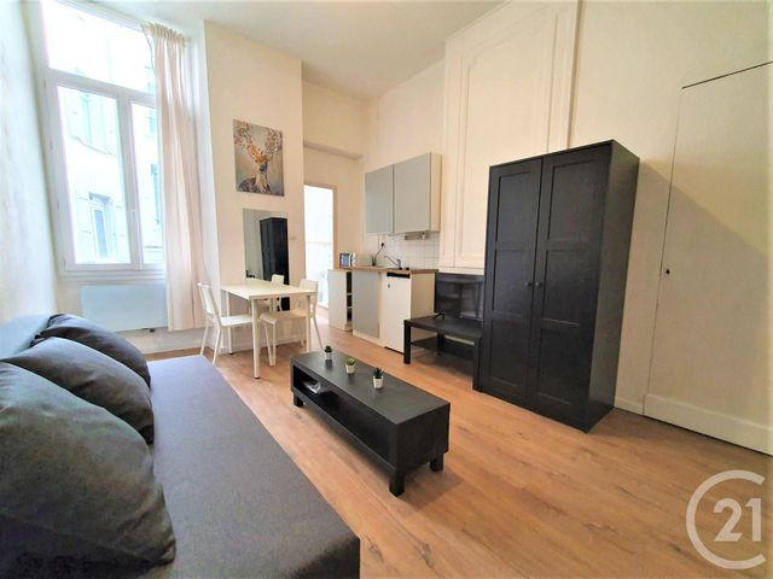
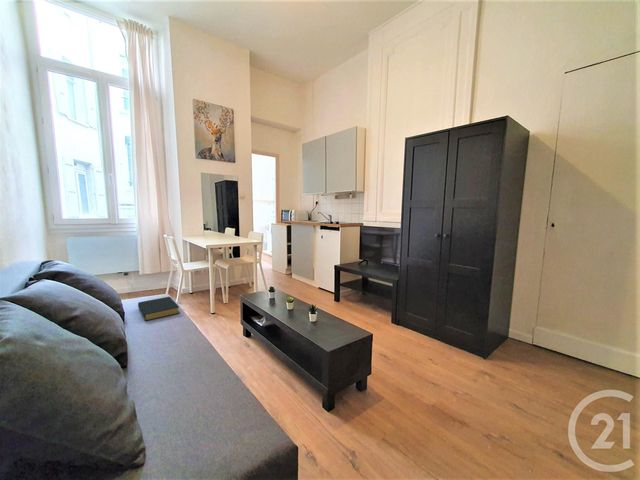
+ hardback book [137,296,180,322]
